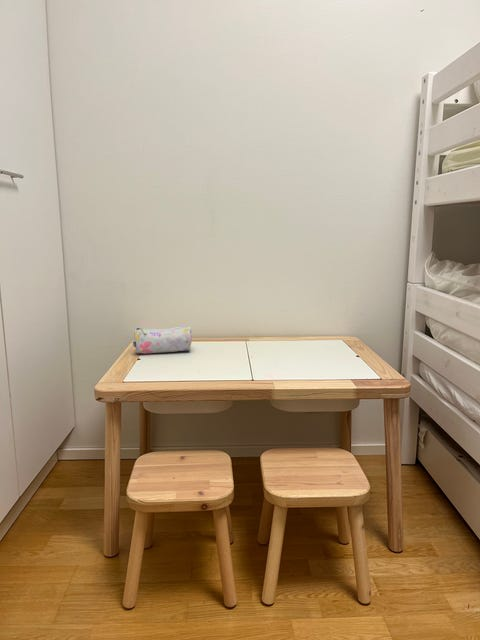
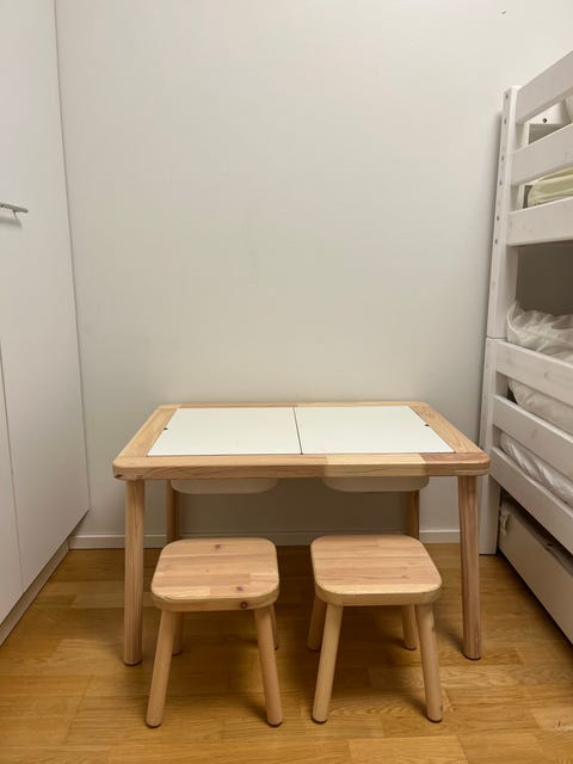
- pencil case [132,325,193,354]
